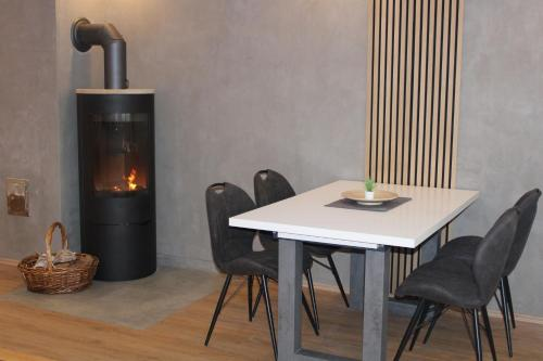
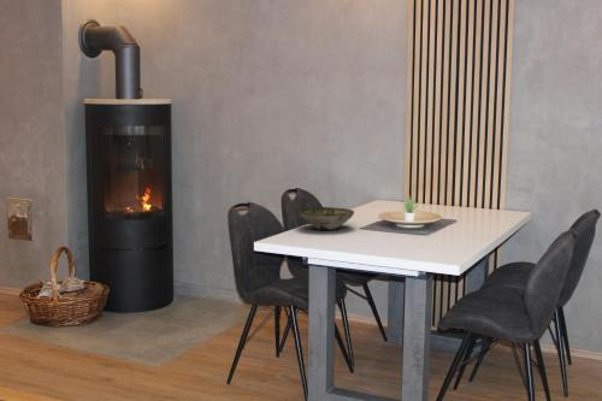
+ bowl [296,206,355,231]
